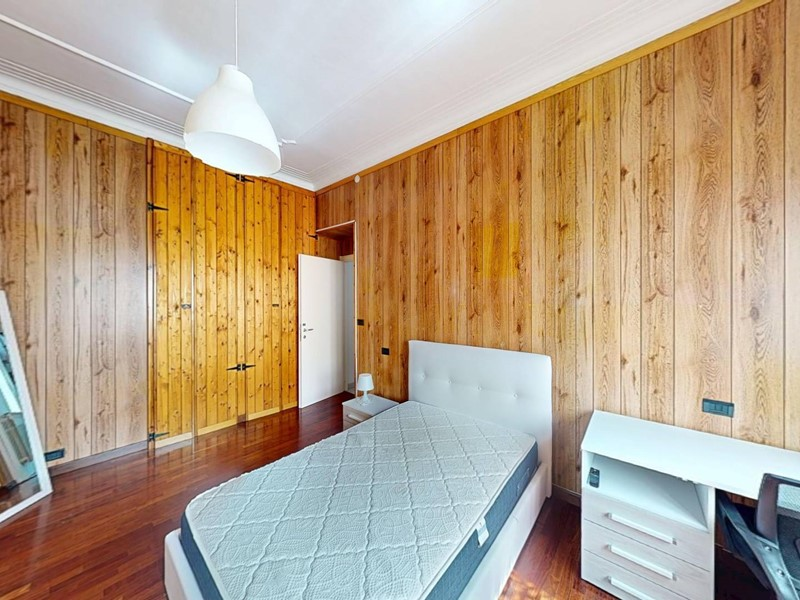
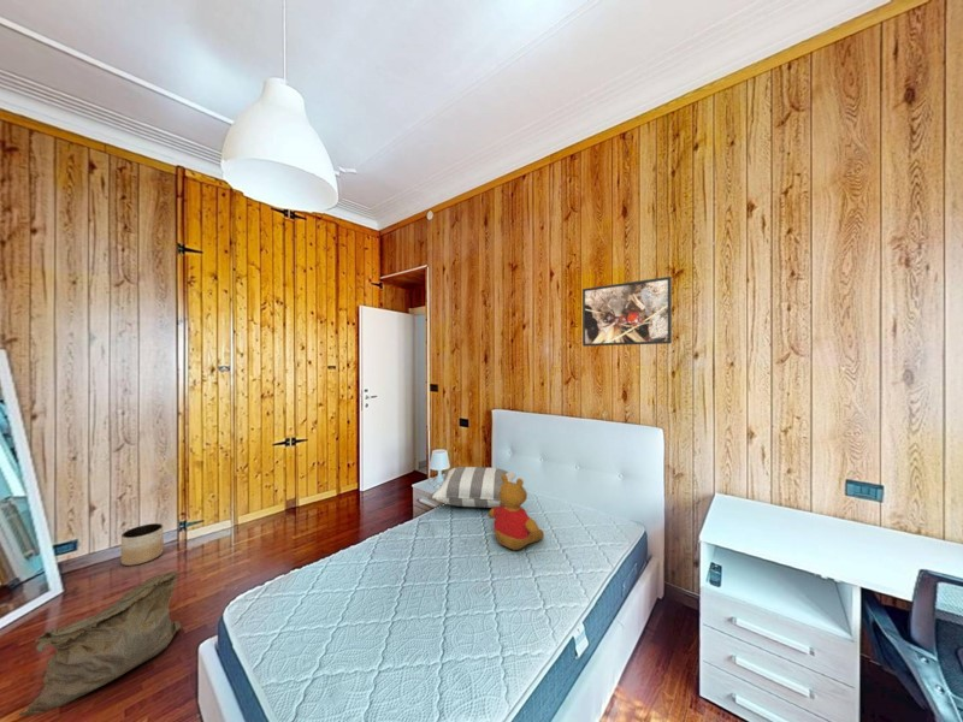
+ planter [120,522,165,567]
+ pillow [427,466,516,509]
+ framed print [581,276,673,348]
+ teddy bear [488,474,545,551]
+ bag [18,569,183,717]
